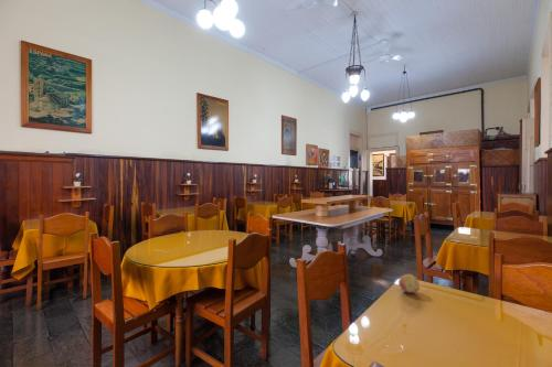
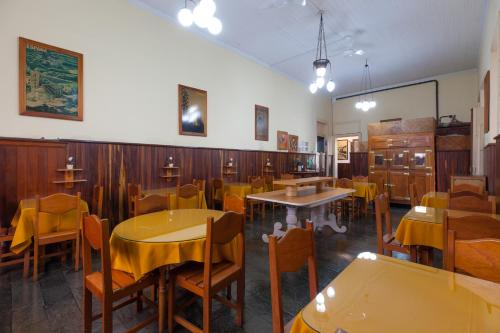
- fruit [397,273,421,294]
